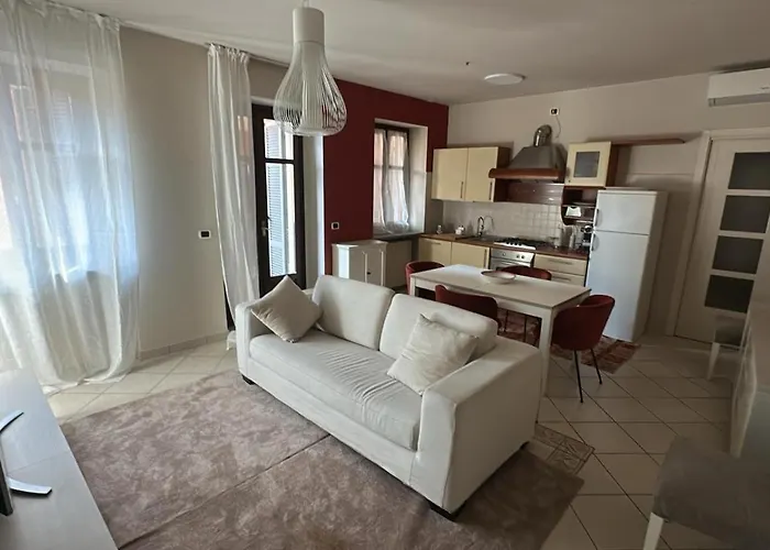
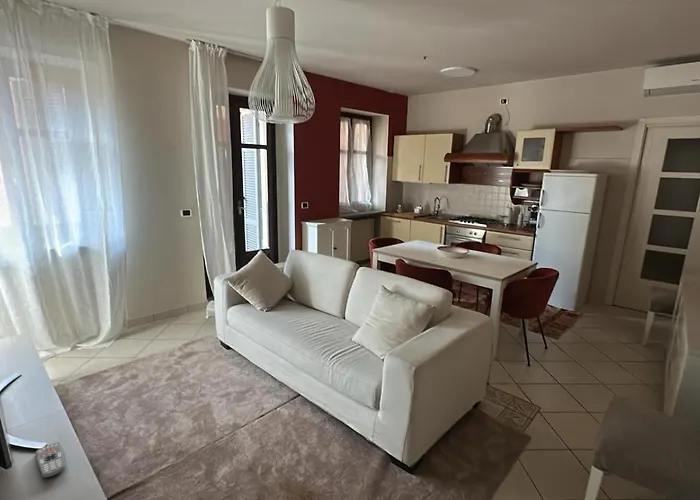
+ remote control [35,441,66,479]
